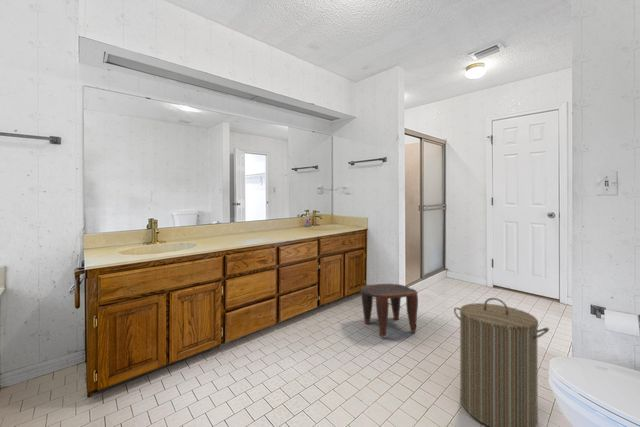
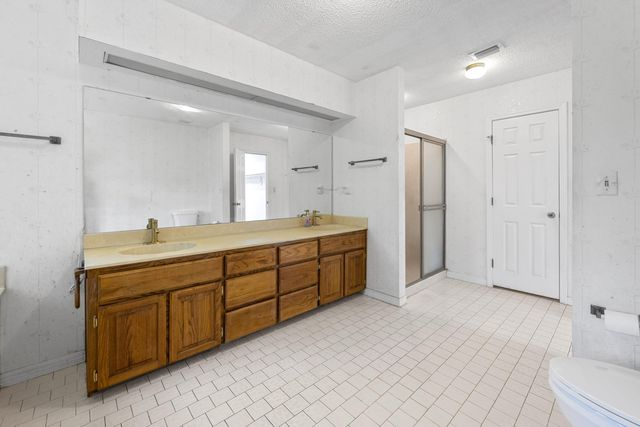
- laundry hamper [453,297,550,427]
- stool [360,283,419,338]
